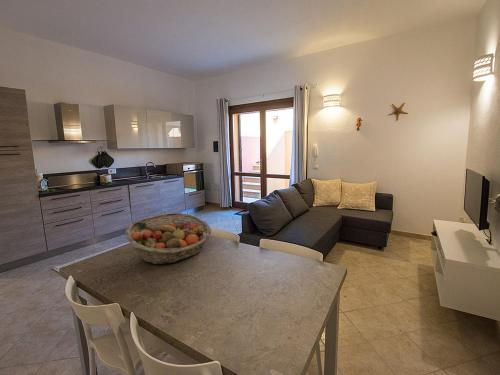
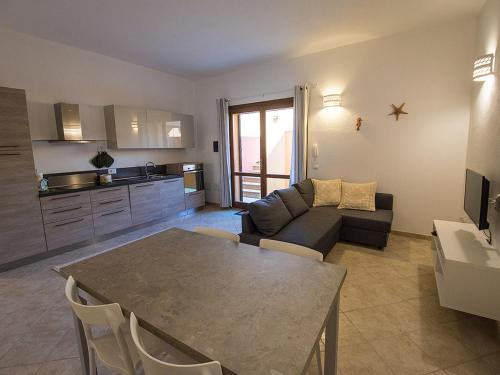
- fruit basket [125,212,212,265]
